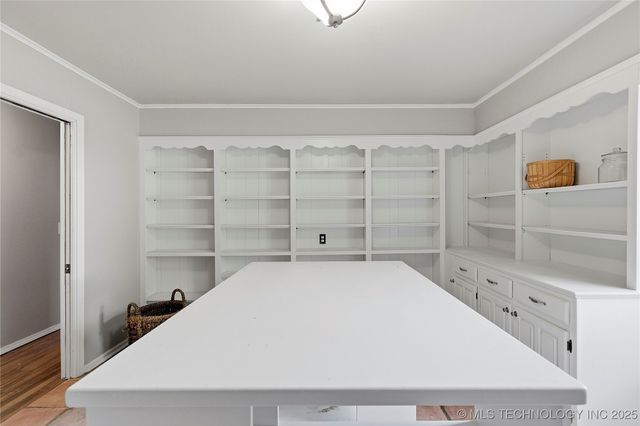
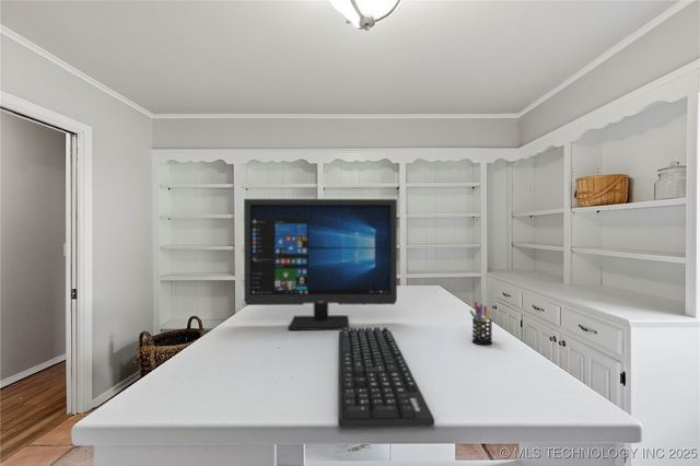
+ pen holder [469,301,493,346]
+ keyboard [337,326,435,428]
+ computer monitor [243,198,398,331]
